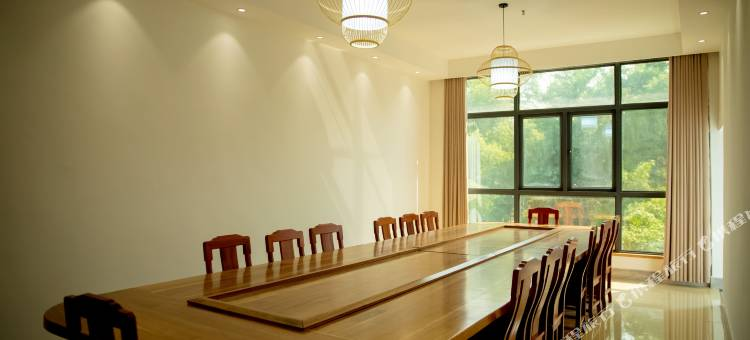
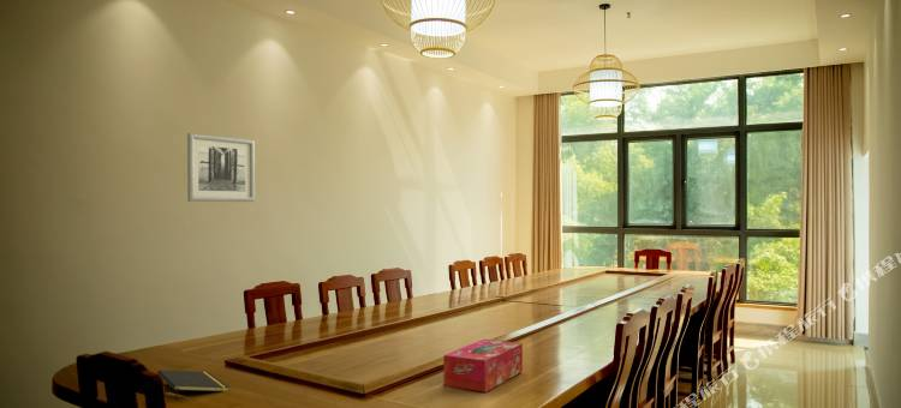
+ notepad [156,368,231,402]
+ tissue box [442,338,524,394]
+ wall art [186,132,256,203]
